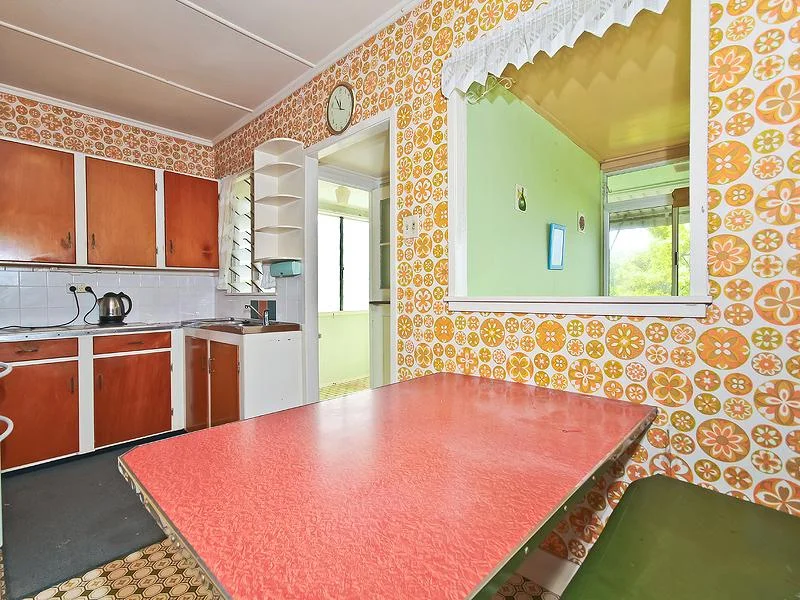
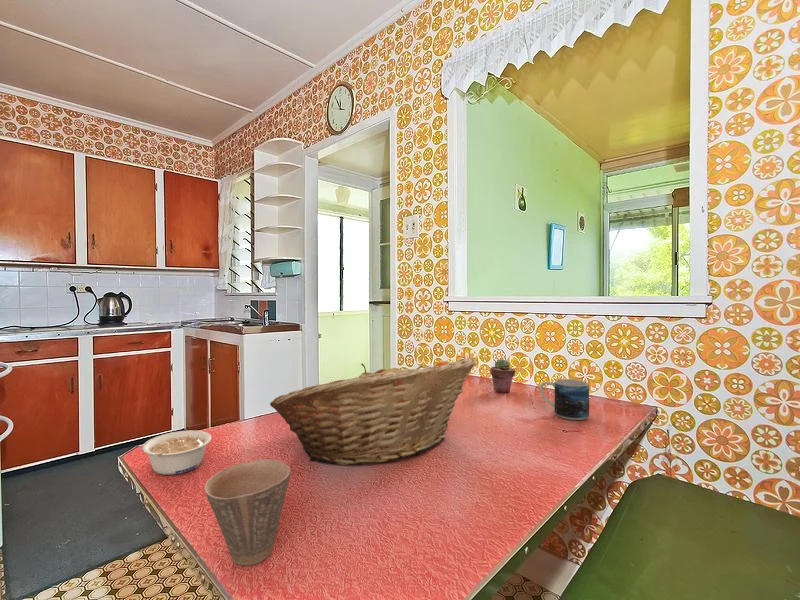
+ cup [204,458,291,566]
+ fruit basket [269,357,477,466]
+ mug [539,378,590,421]
+ legume [141,430,213,476]
+ potted succulent [489,358,516,394]
